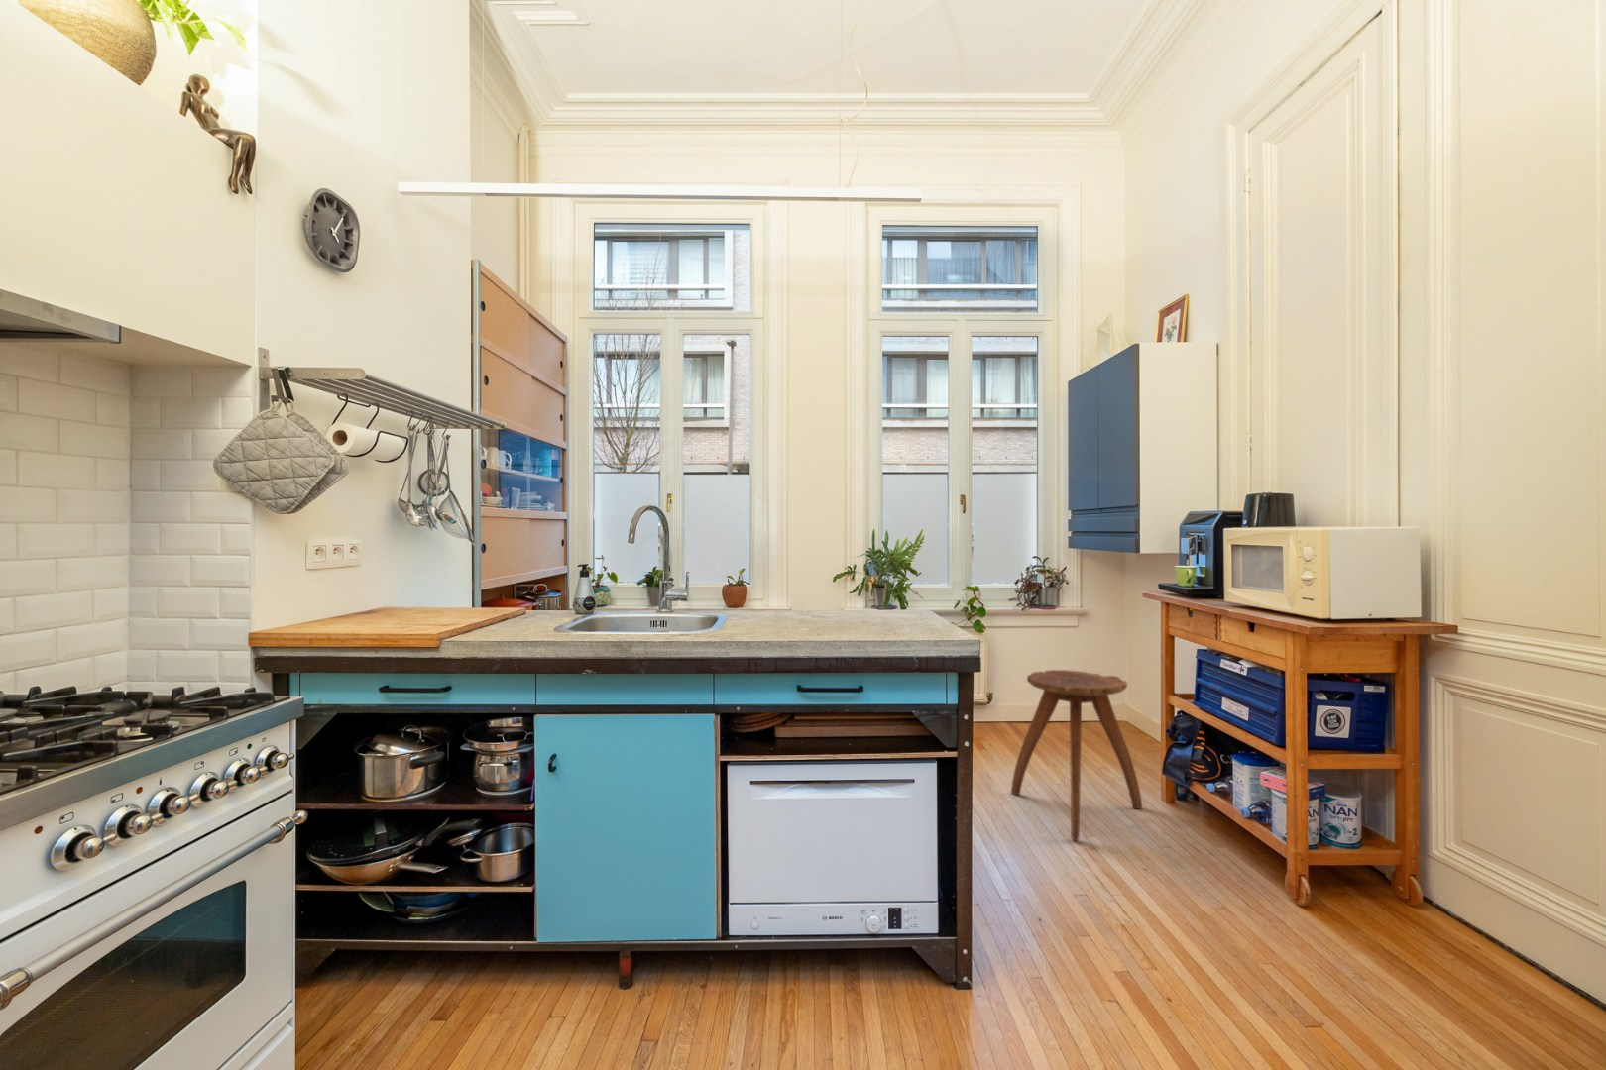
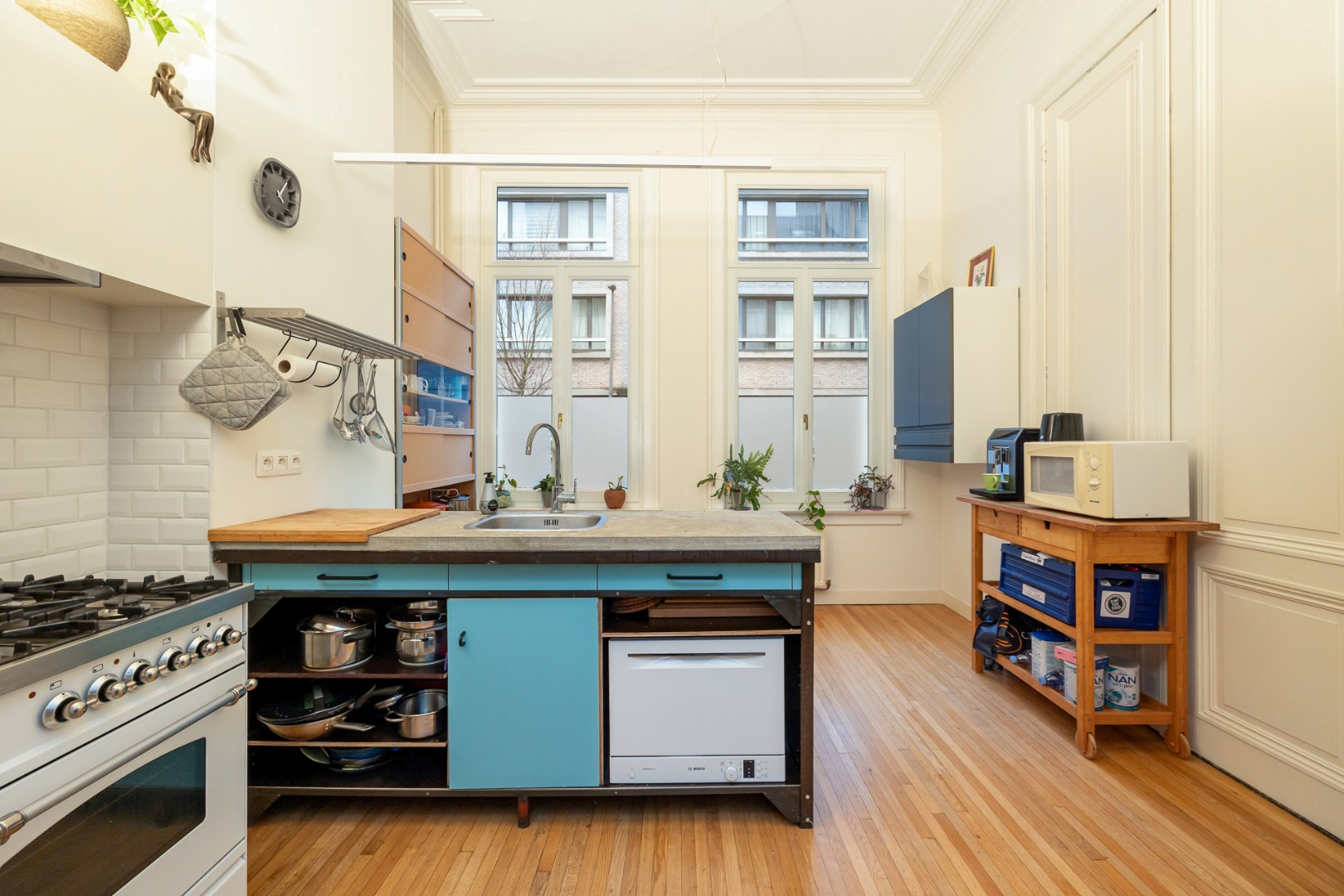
- stool [1010,669,1144,842]
